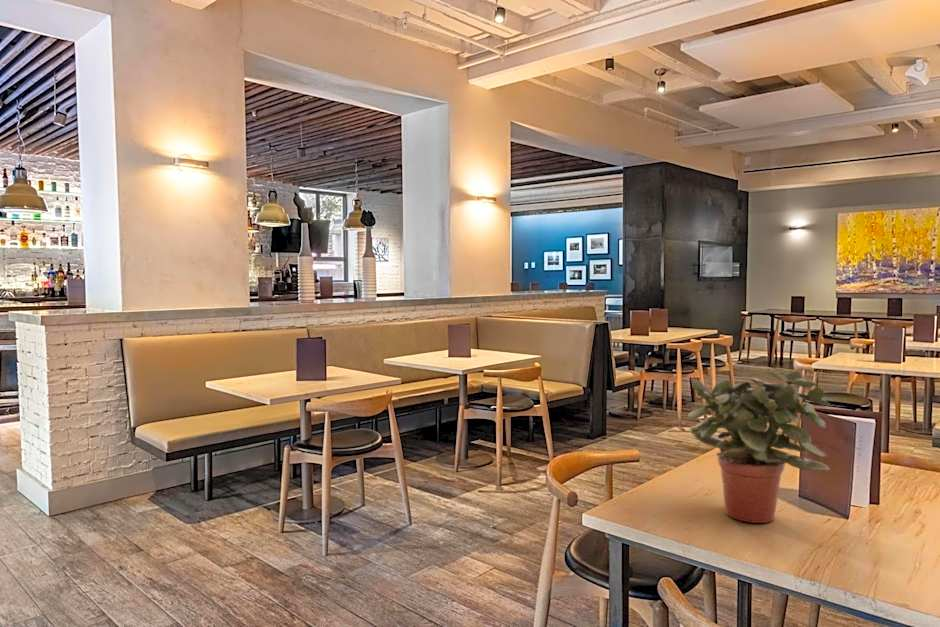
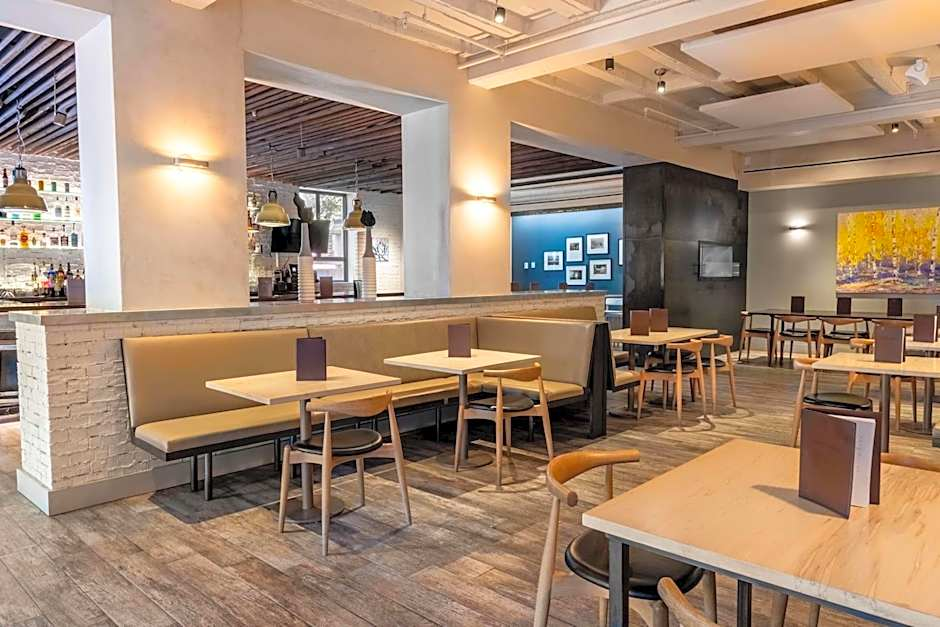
- potted plant [687,369,831,524]
